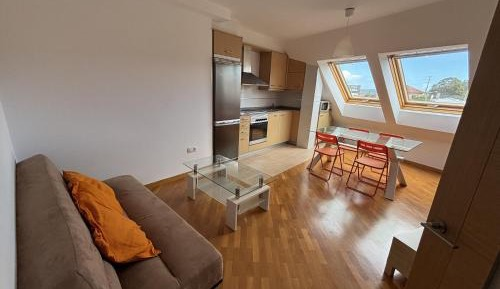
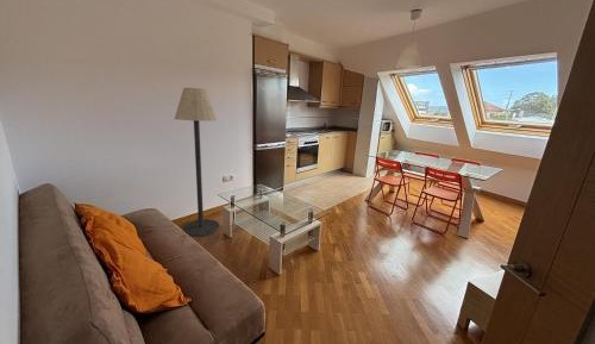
+ floor lamp [174,87,220,238]
